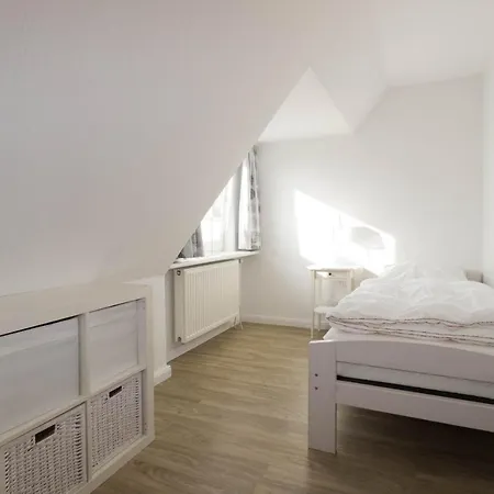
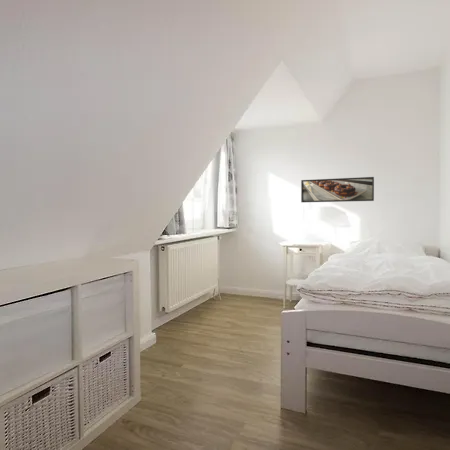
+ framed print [300,176,375,203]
